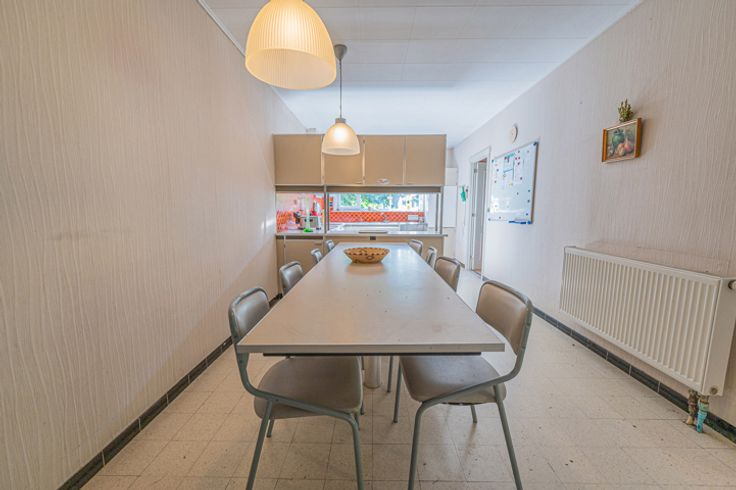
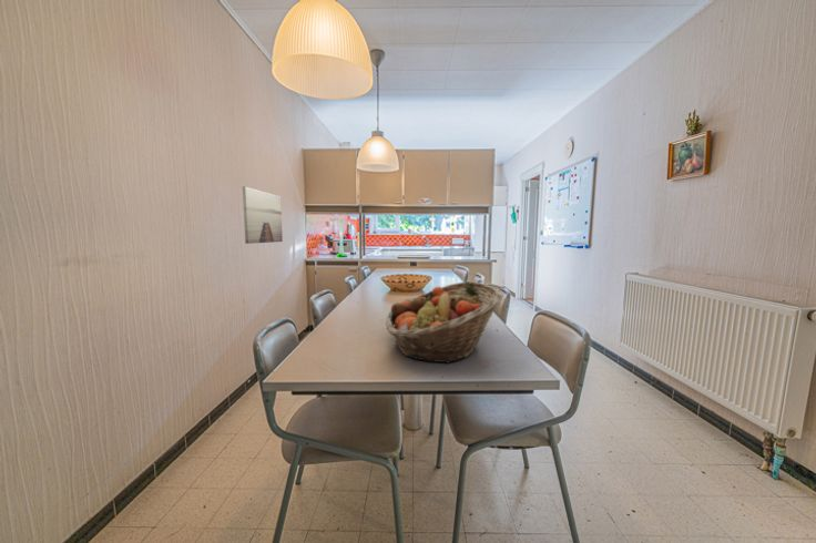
+ fruit basket [385,280,504,365]
+ wall art [242,185,284,245]
